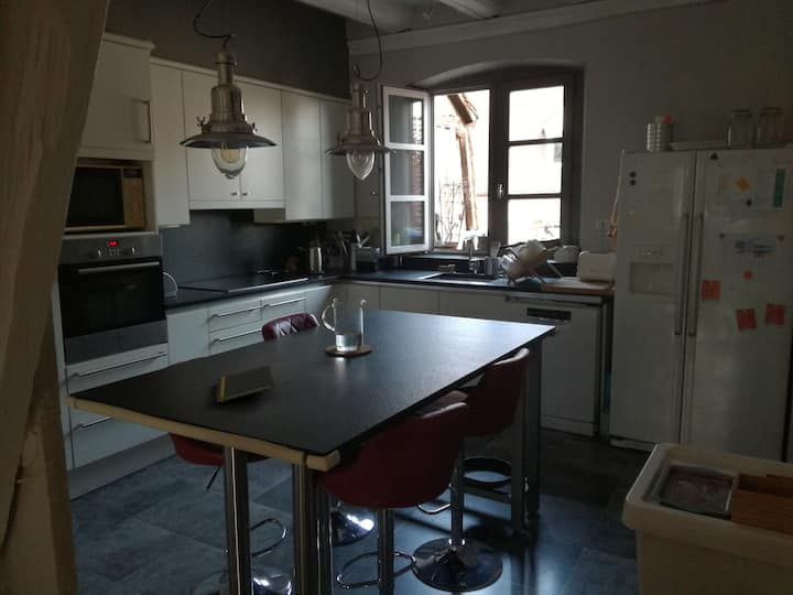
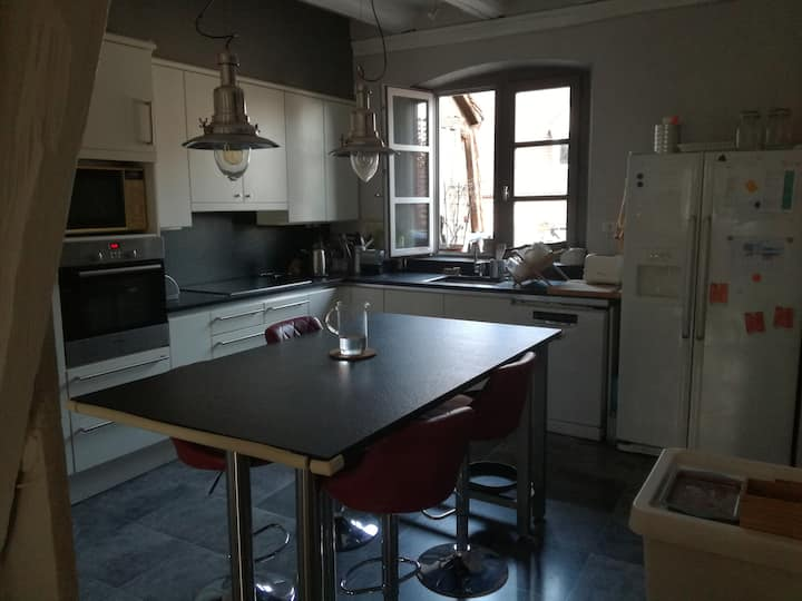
- notepad [215,364,275,404]
